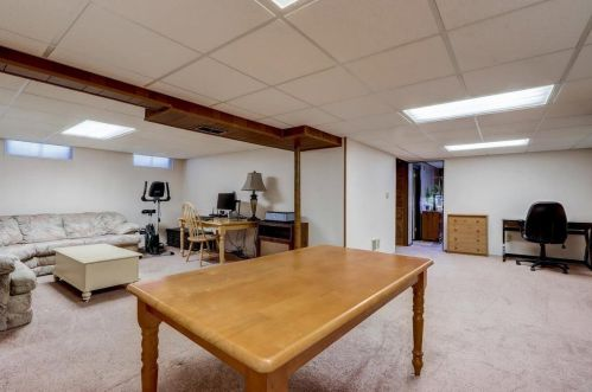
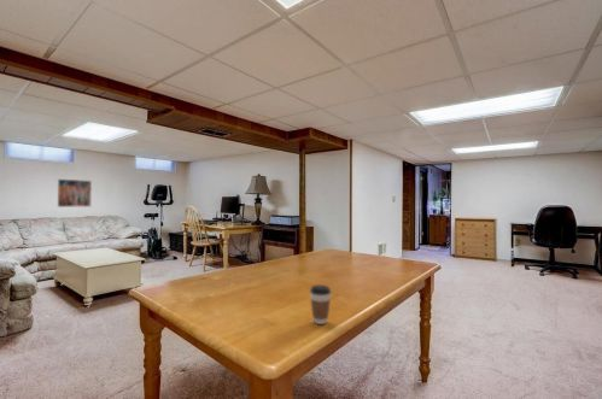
+ coffee cup [309,284,332,325]
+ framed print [57,178,93,209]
